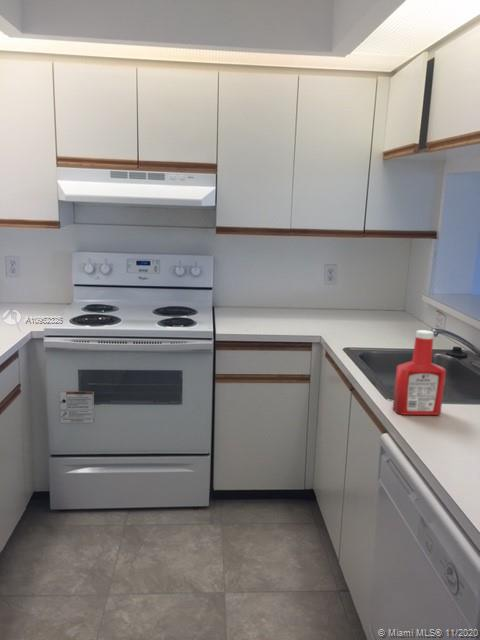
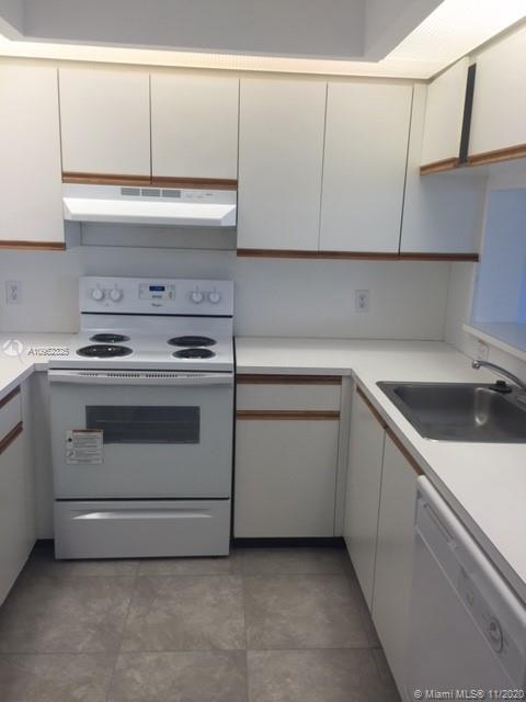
- soap bottle [392,329,447,416]
